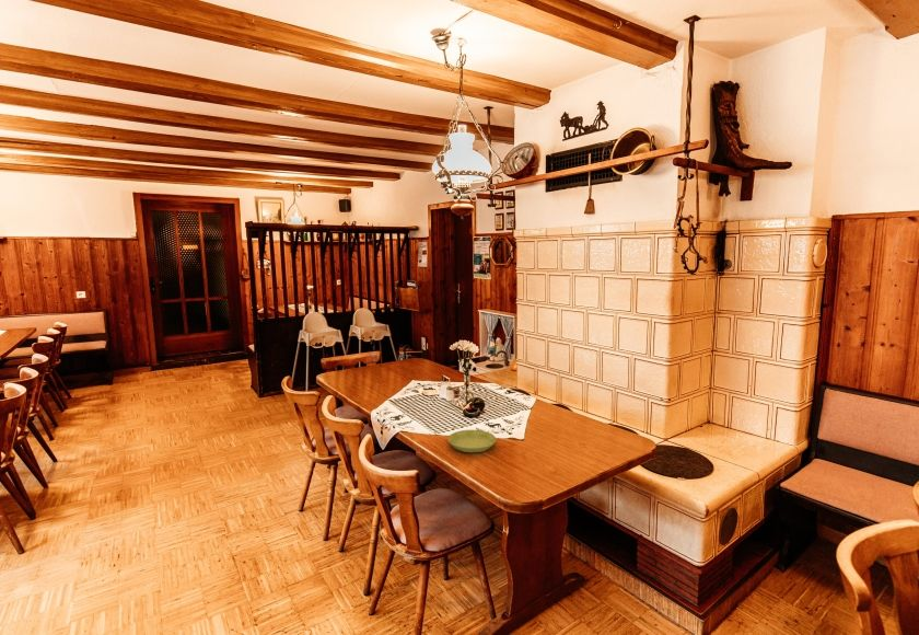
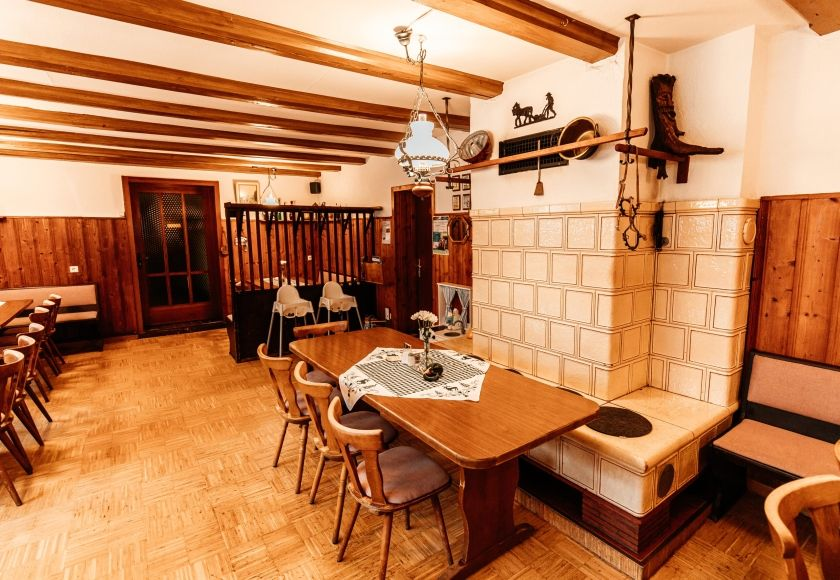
- saucer [447,429,497,453]
